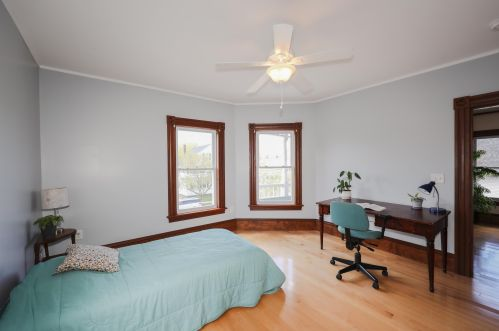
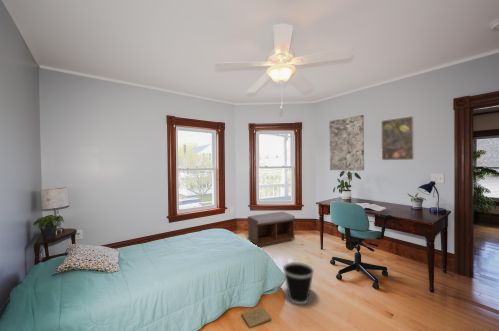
+ wastebasket [282,261,315,305]
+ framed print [380,115,415,161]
+ bench [247,211,296,248]
+ wall art [328,114,365,172]
+ box [240,306,272,329]
